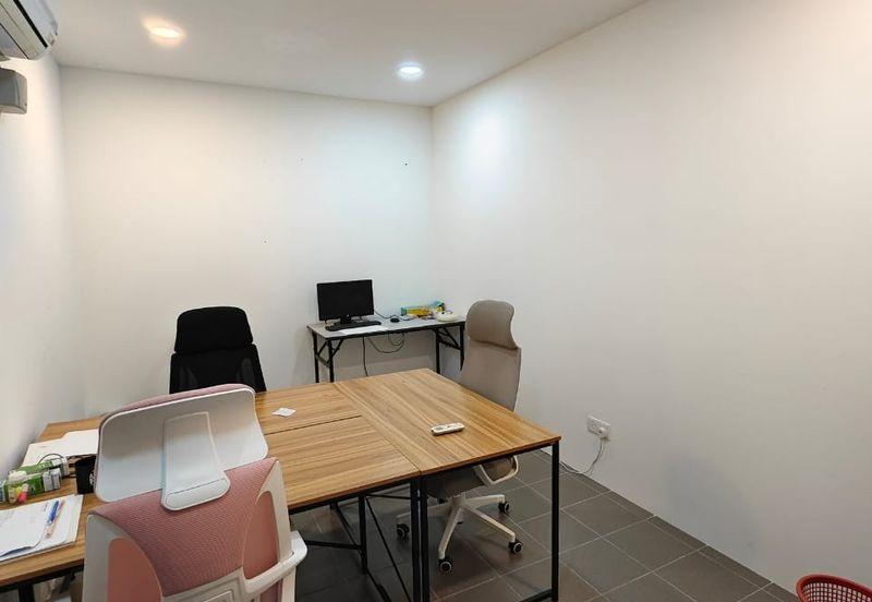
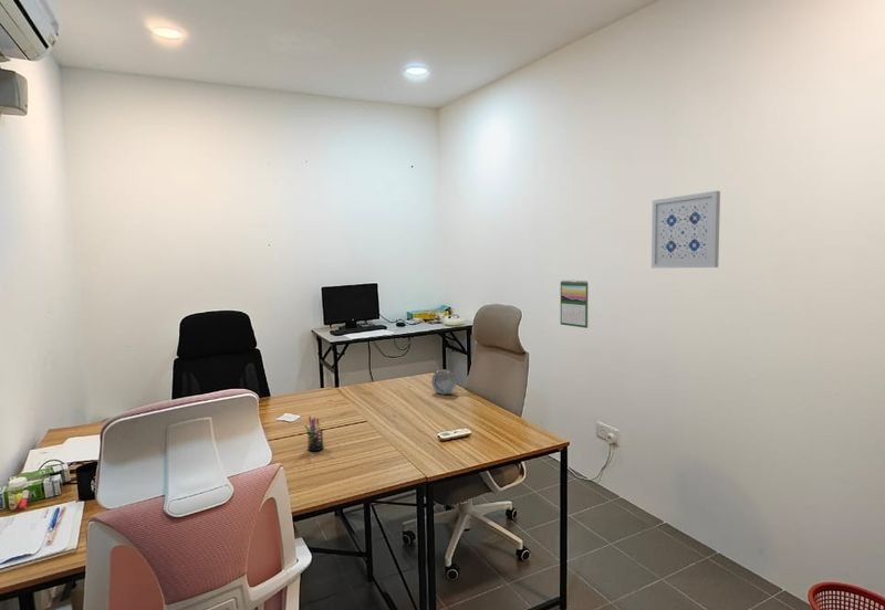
+ calendar [560,278,590,329]
+ wall art [650,190,721,270]
+ speaker [430,368,458,396]
+ pen holder [303,416,324,452]
